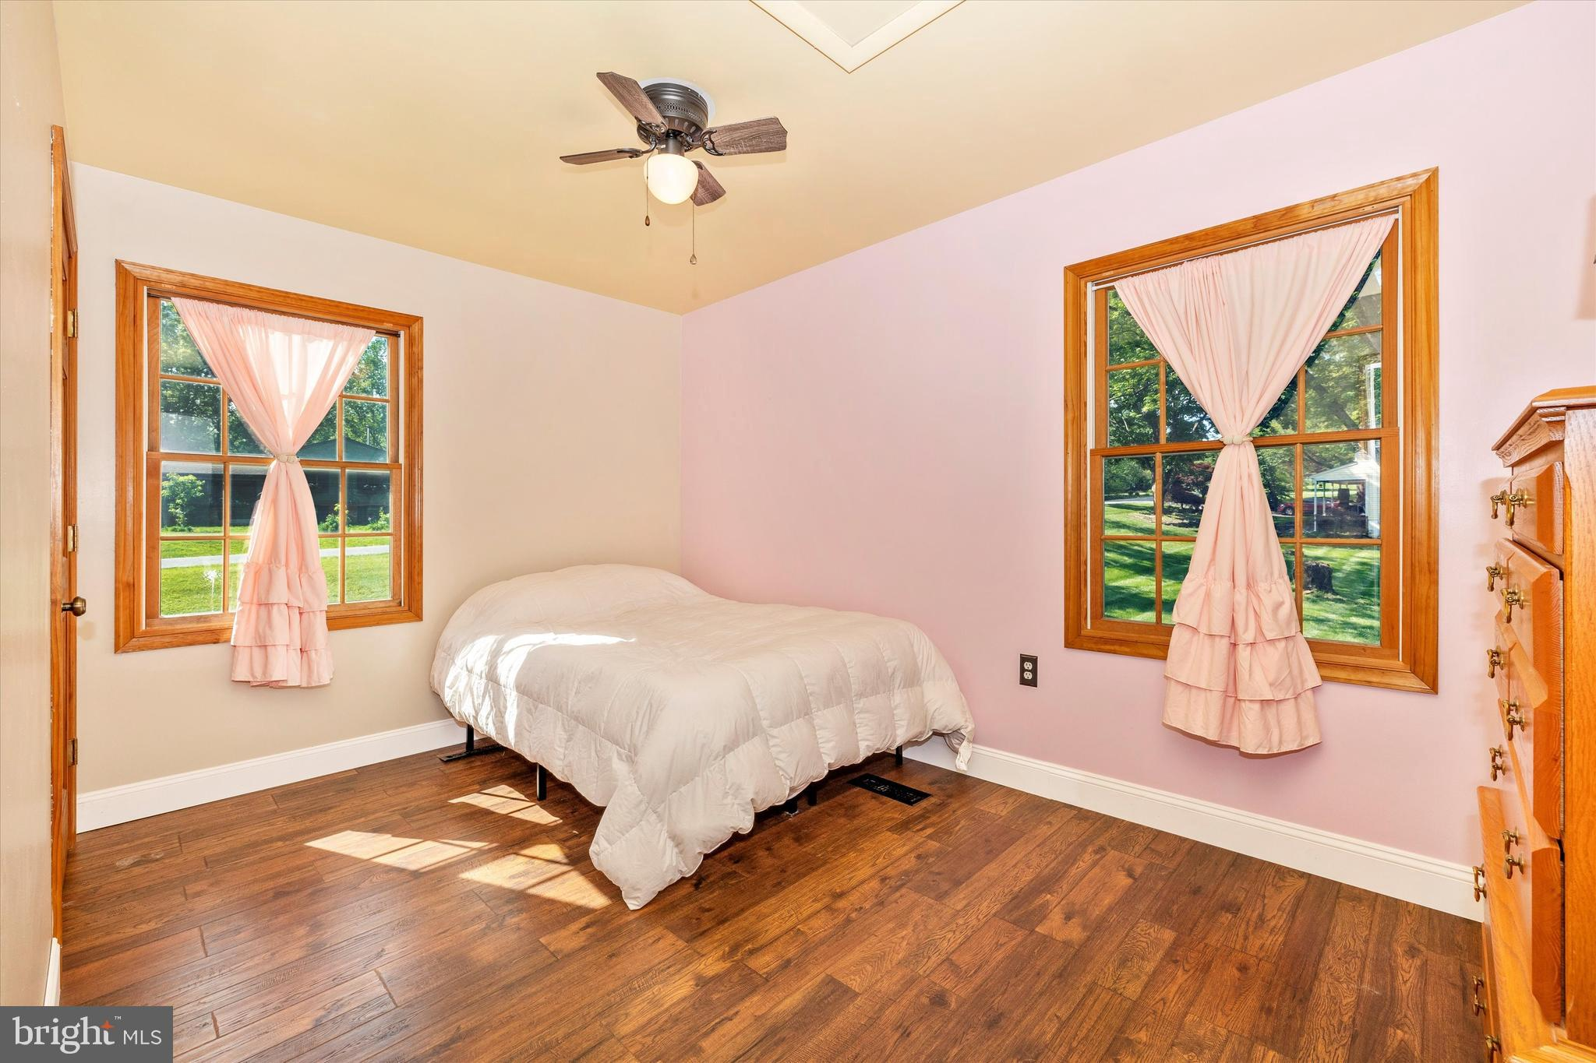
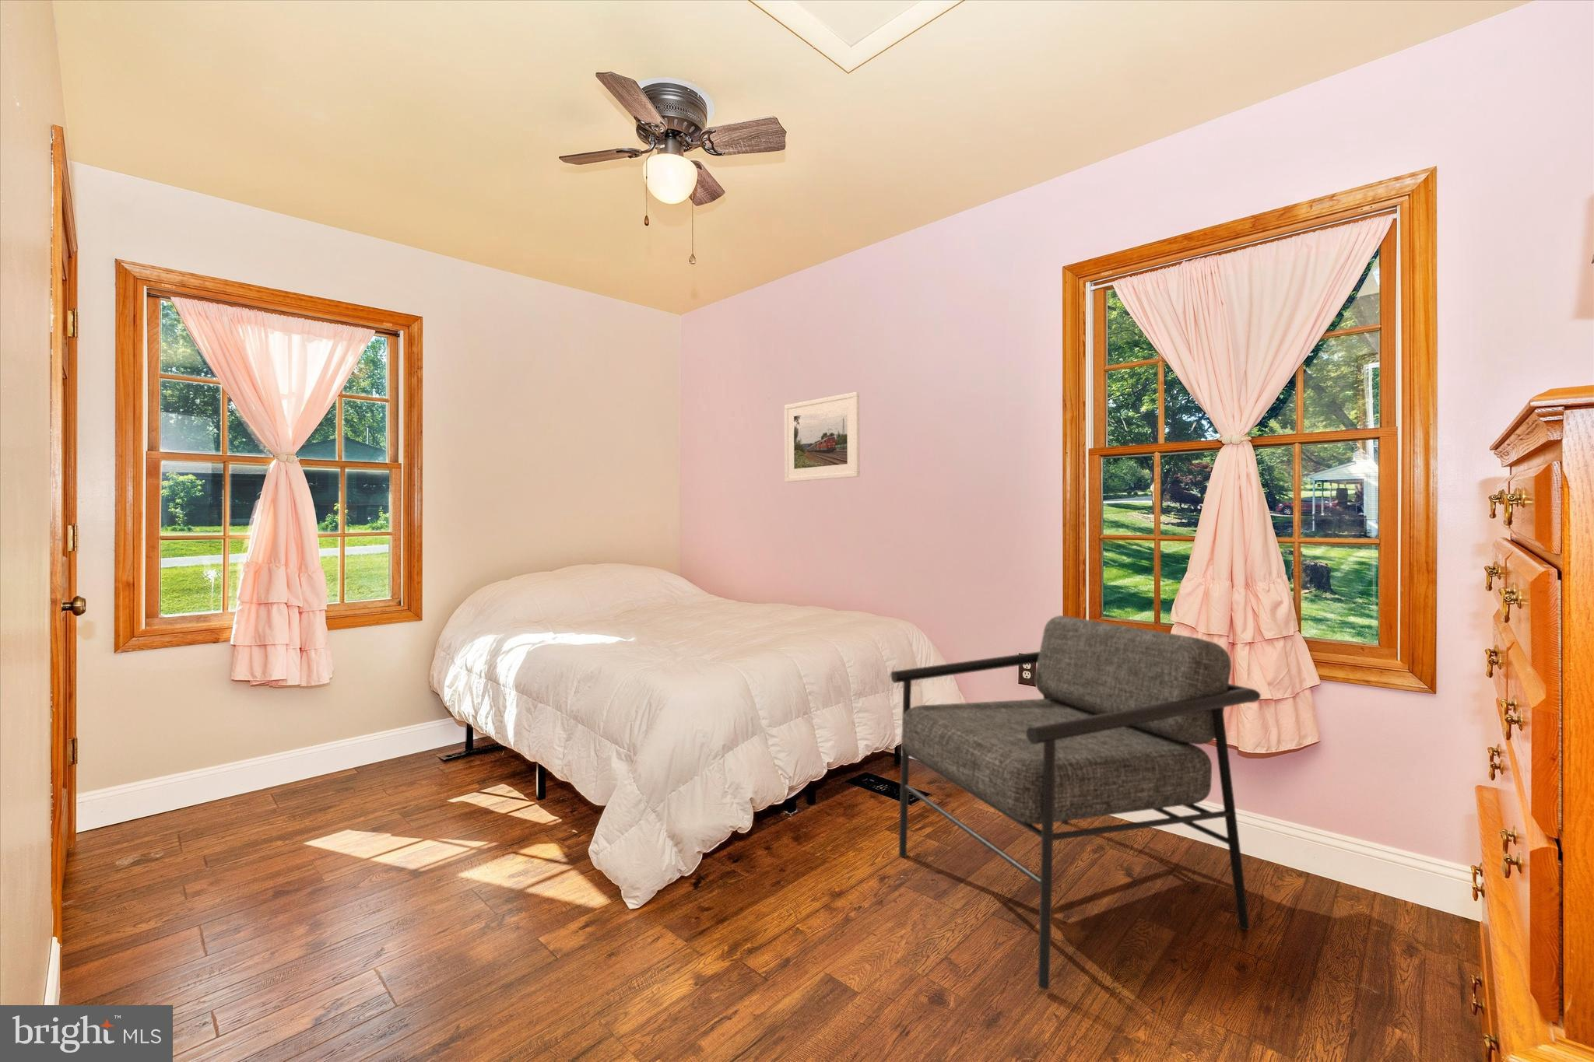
+ armchair [890,615,1262,991]
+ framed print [783,391,860,484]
